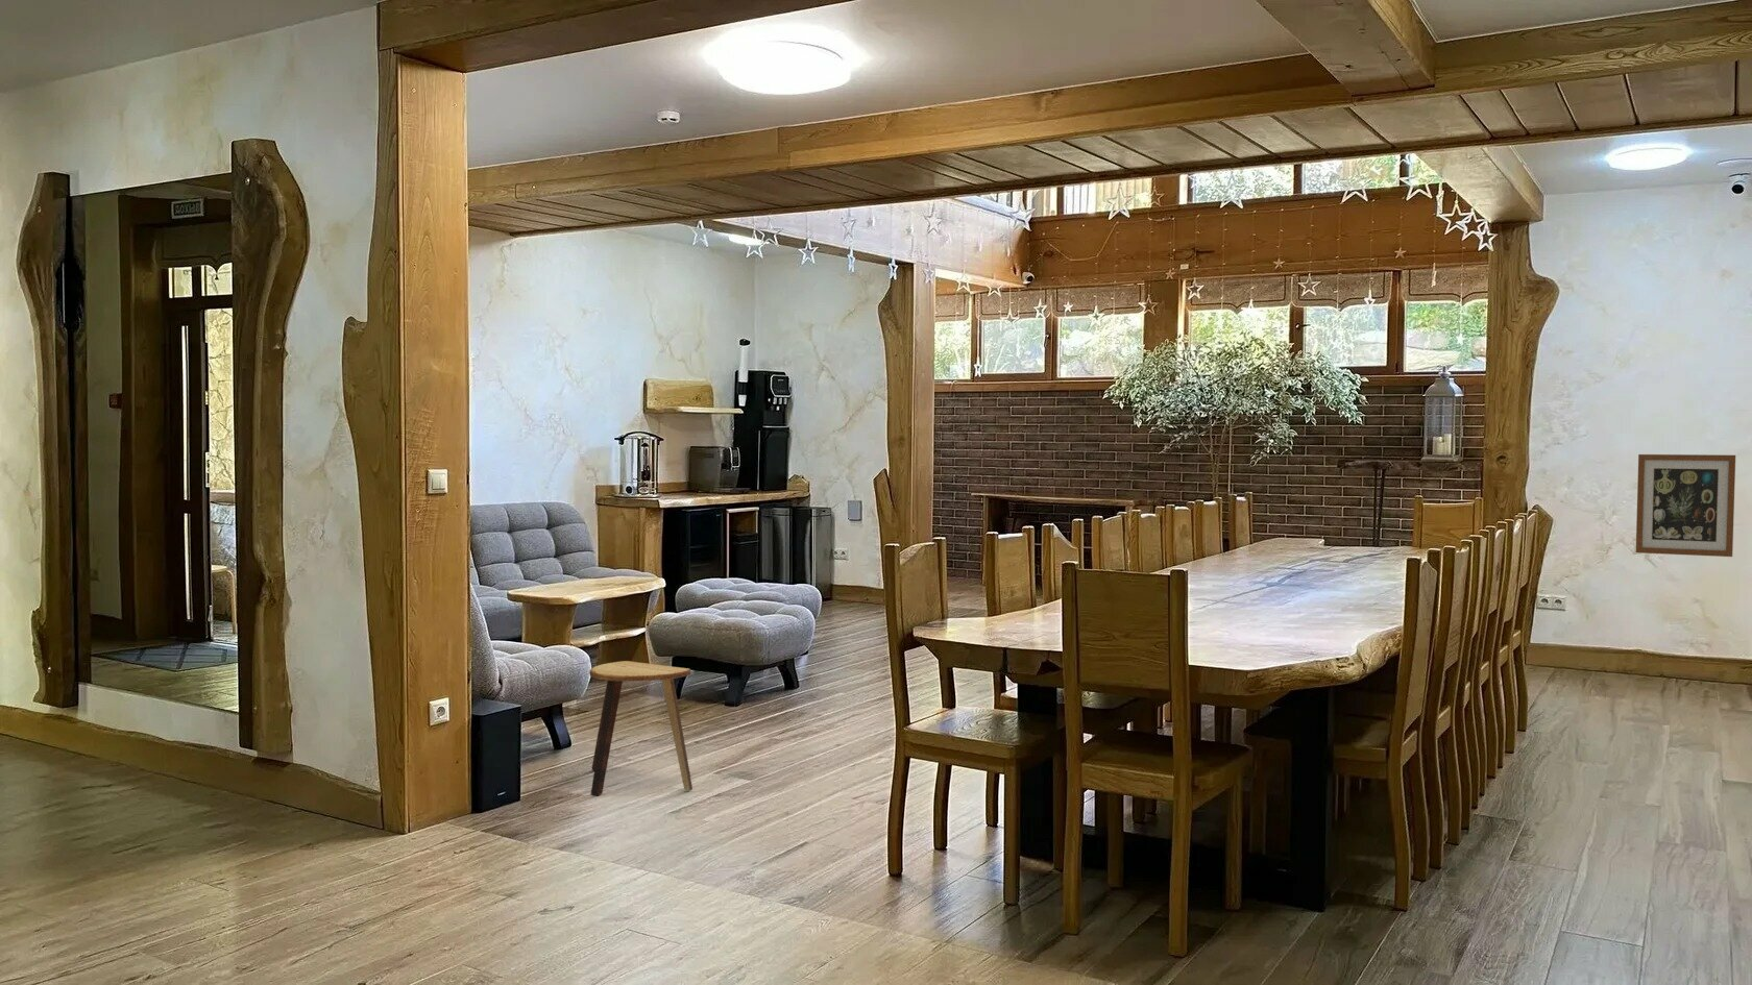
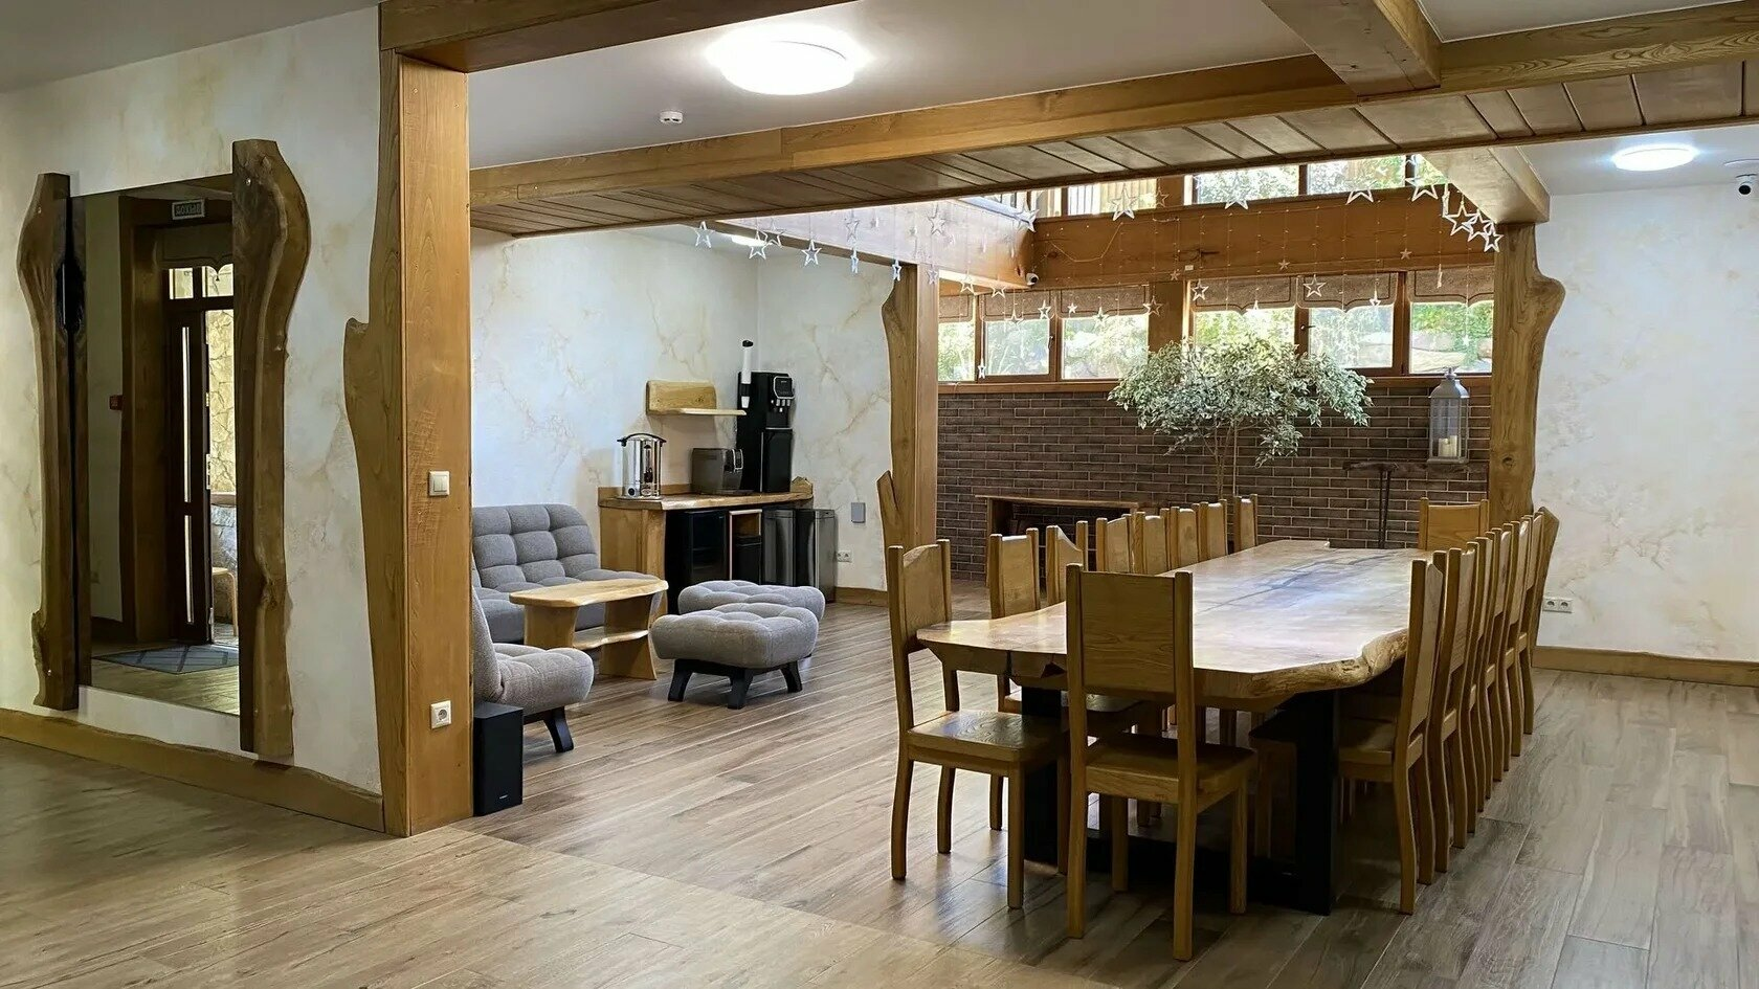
- stool [588,660,693,796]
- wall art [1635,453,1736,558]
